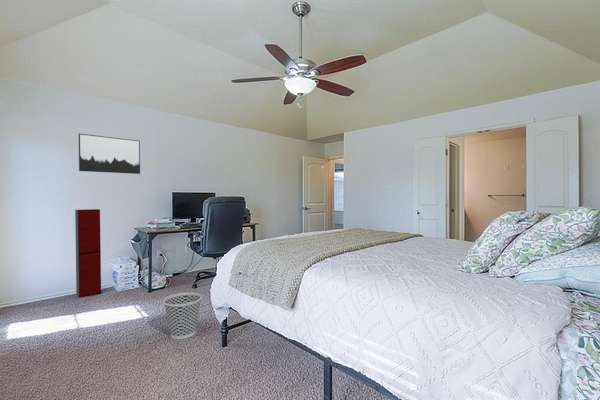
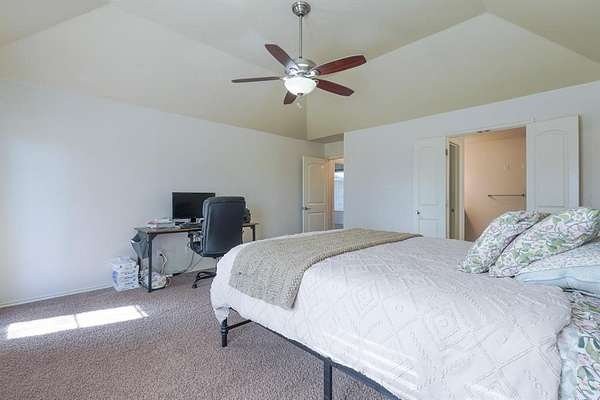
- wall art [78,133,141,175]
- wastebasket [162,291,203,340]
- locker [74,208,102,298]
